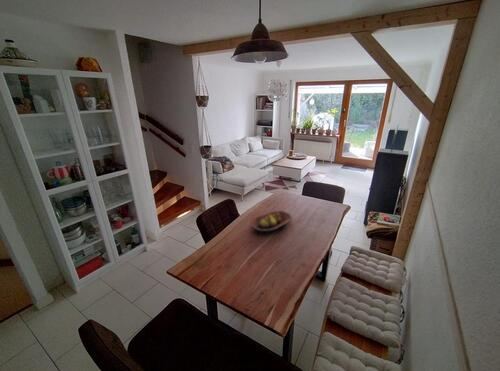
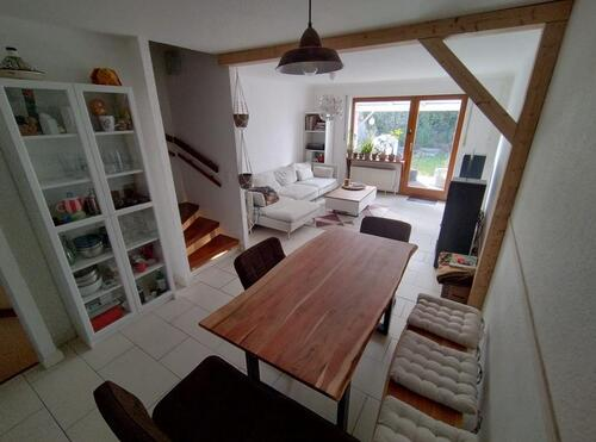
- fruit bowl [249,210,293,234]
